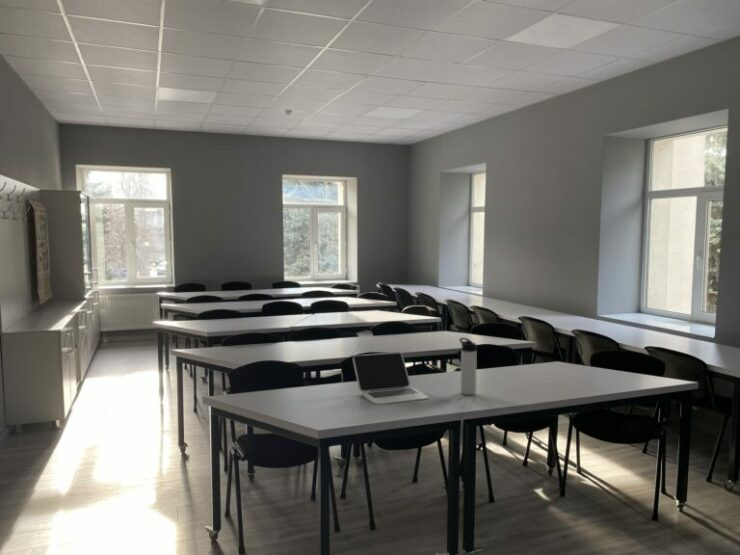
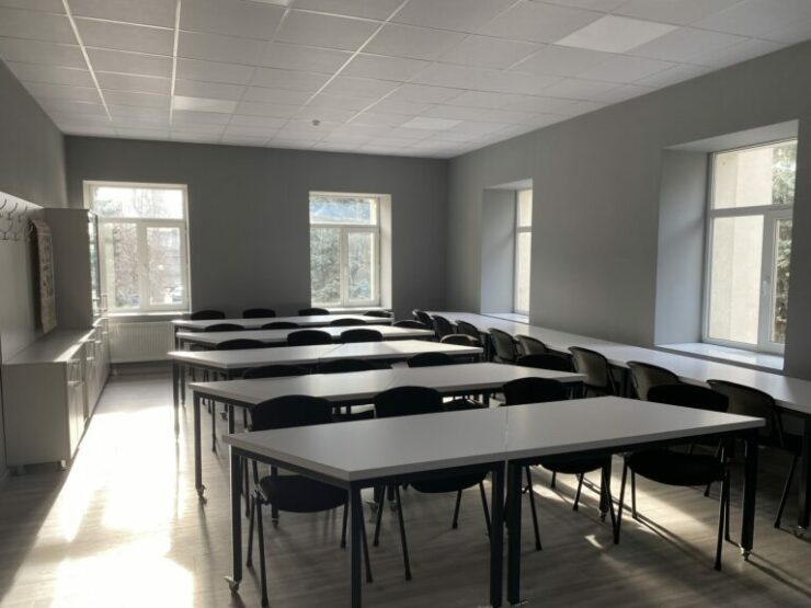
- thermos bottle [458,337,477,396]
- laptop [352,351,429,405]
